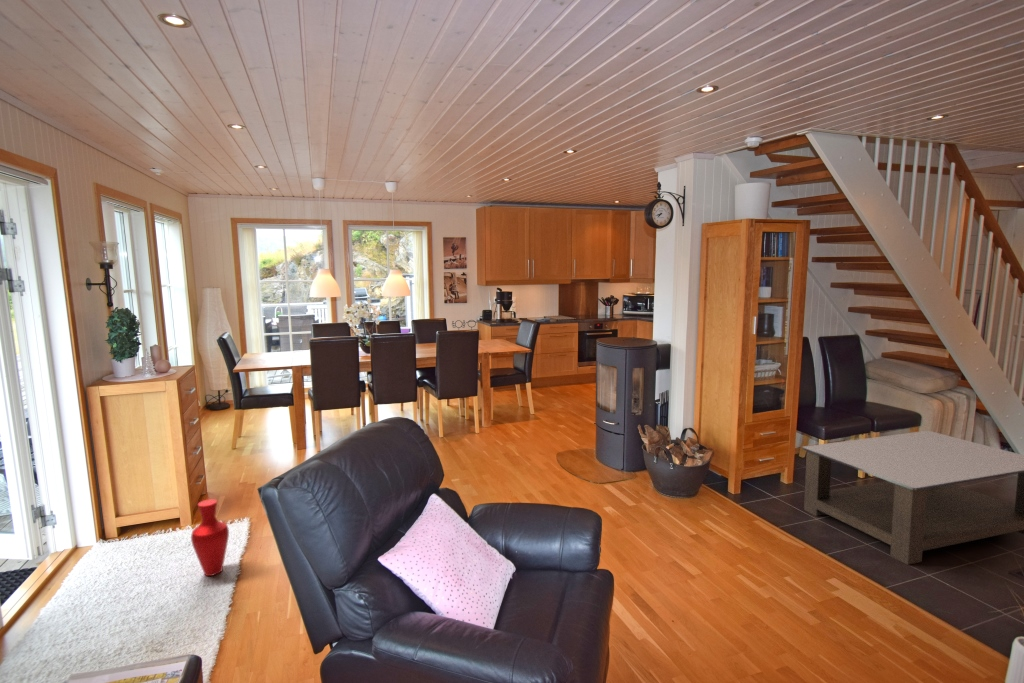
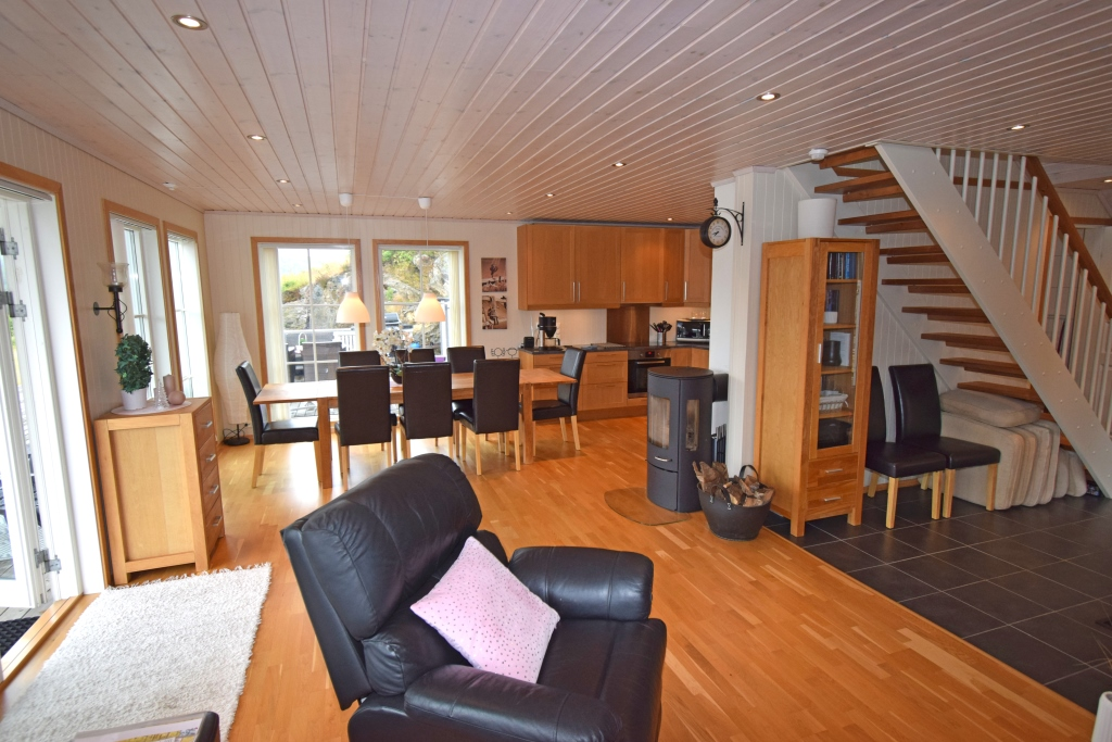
- coffee table [801,430,1024,566]
- vase [190,498,230,577]
